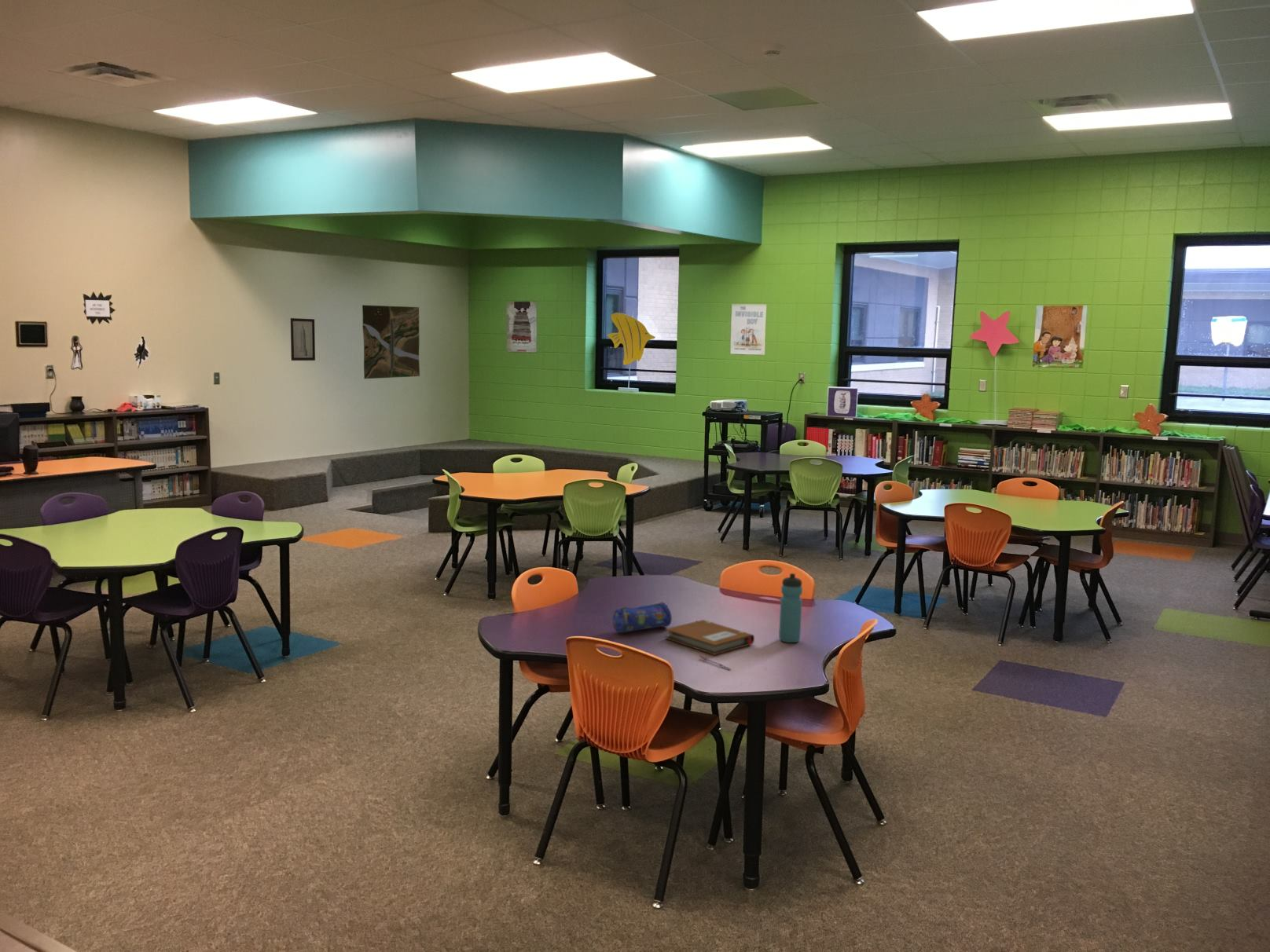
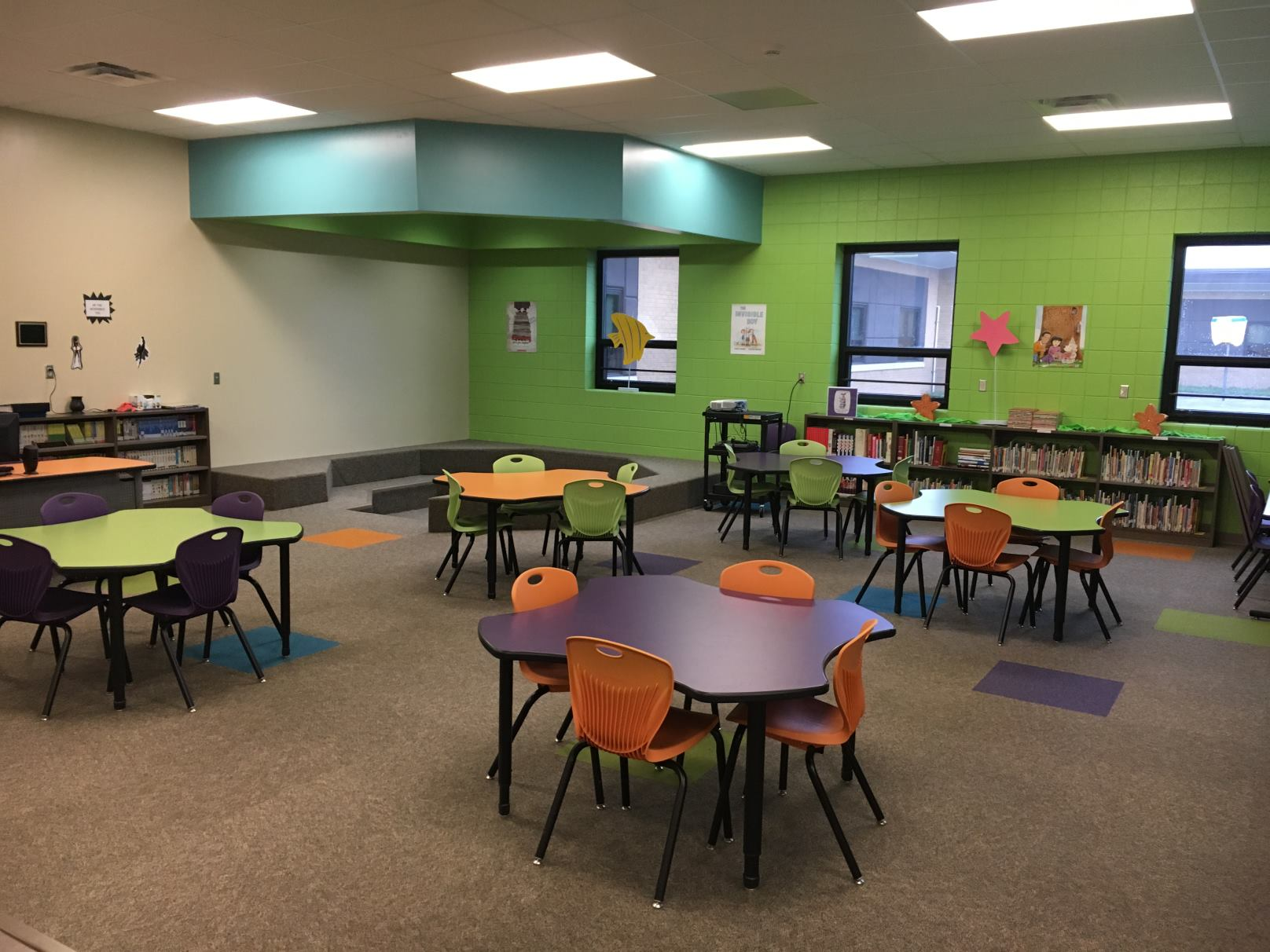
- wall art [290,317,316,361]
- pencil case [612,601,673,633]
- notebook [664,619,755,656]
- map [362,304,420,379]
- pen [698,654,732,670]
- water bottle [778,573,803,643]
